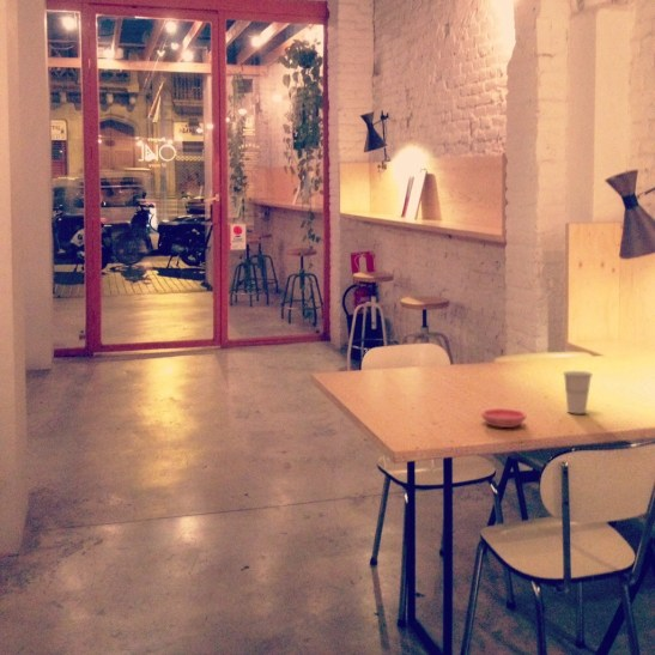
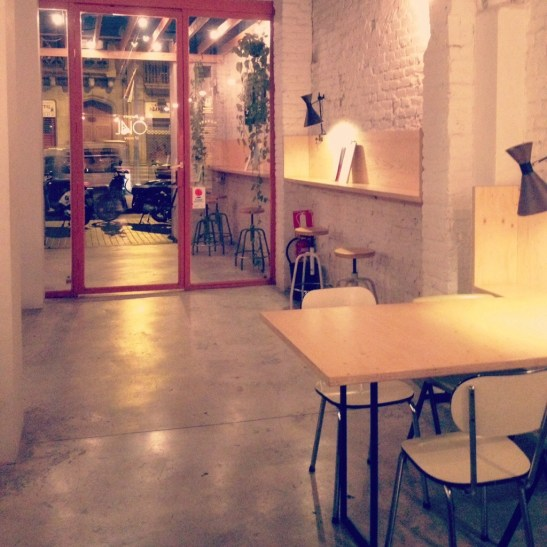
- saucer [480,407,528,429]
- cup [562,370,594,416]
